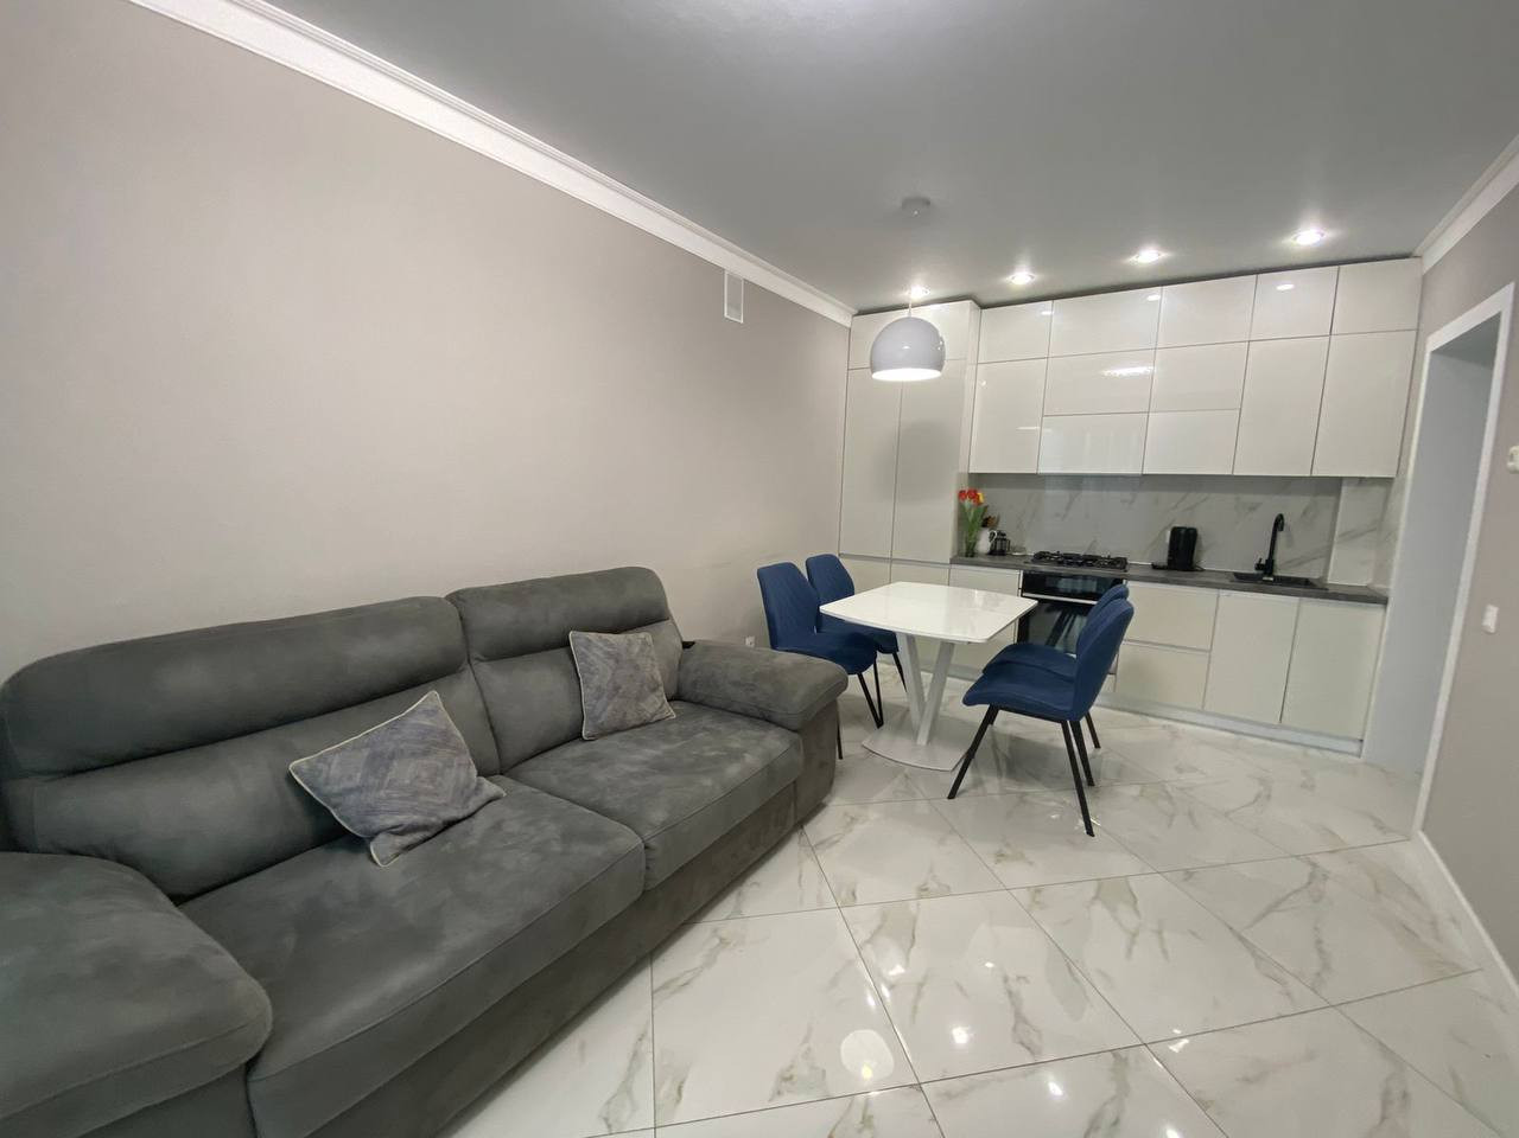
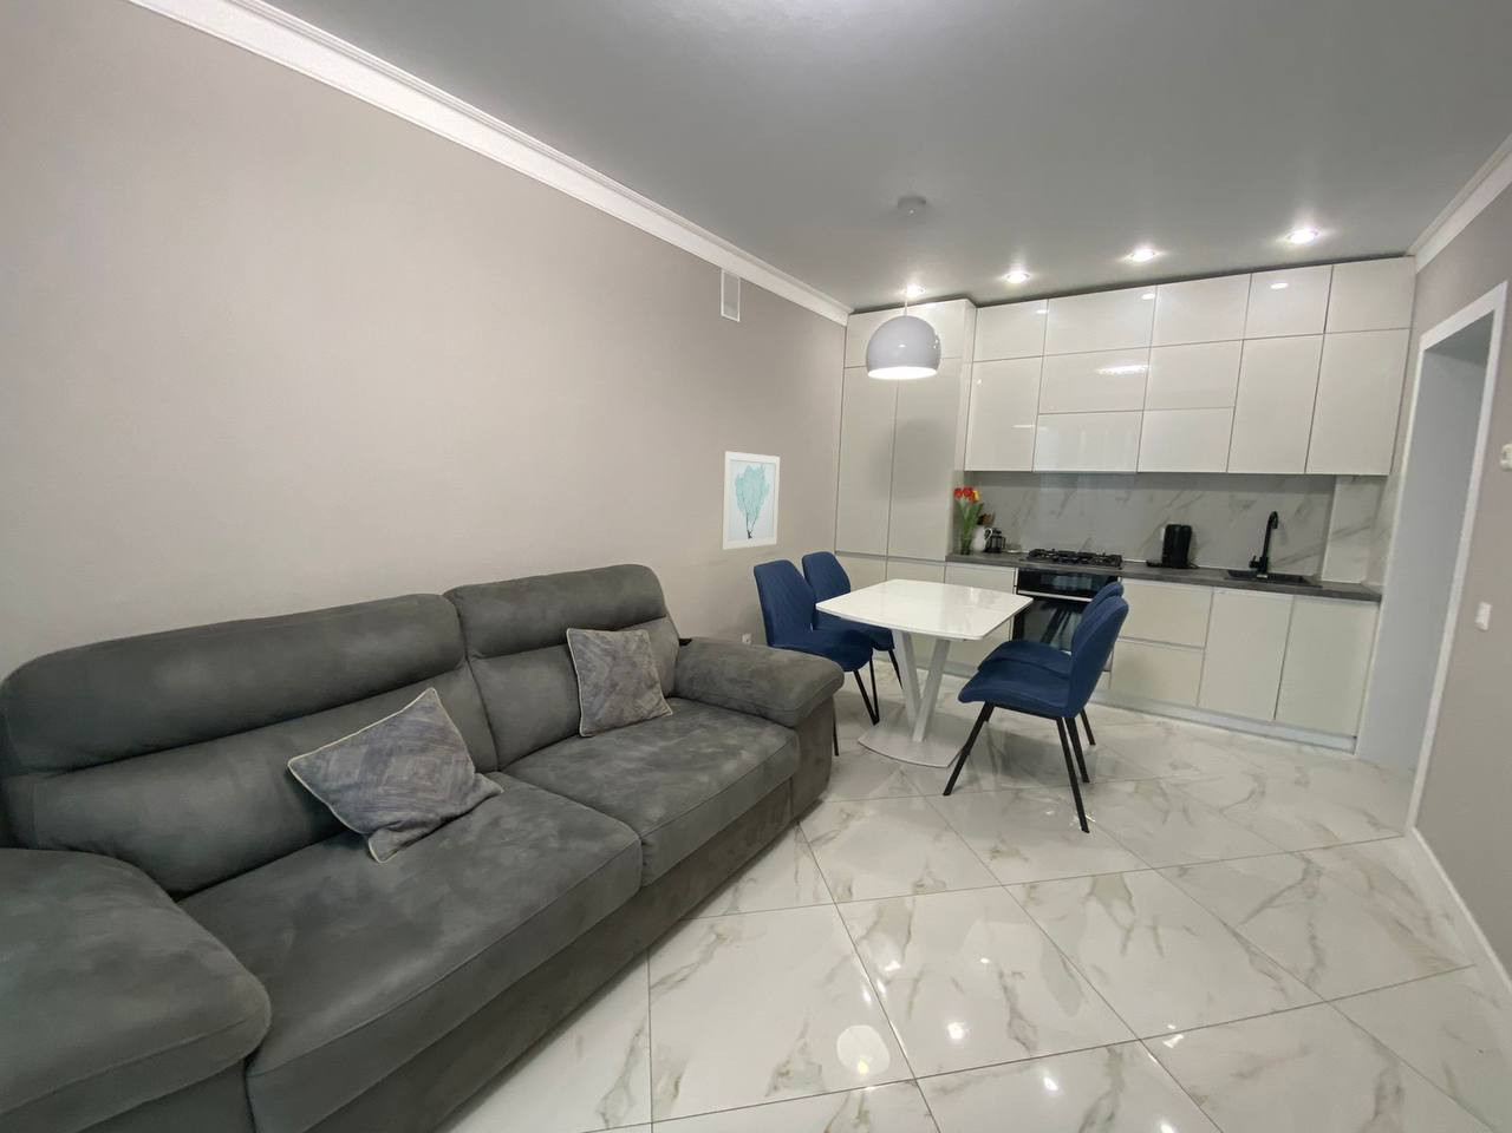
+ wall art [719,450,781,551]
